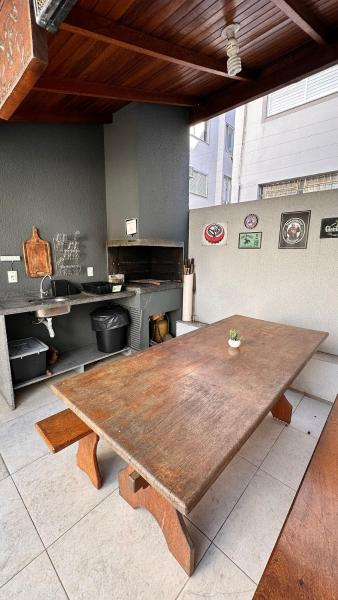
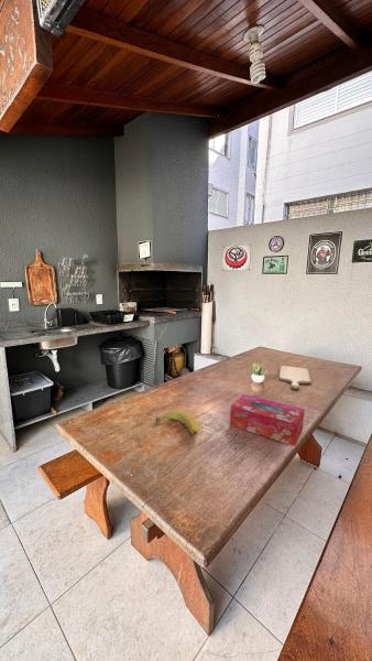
+ tissue box [229,393,306,447]
+ chopping board [278,365,311,390]
+ fruit [154,409,200,436]
